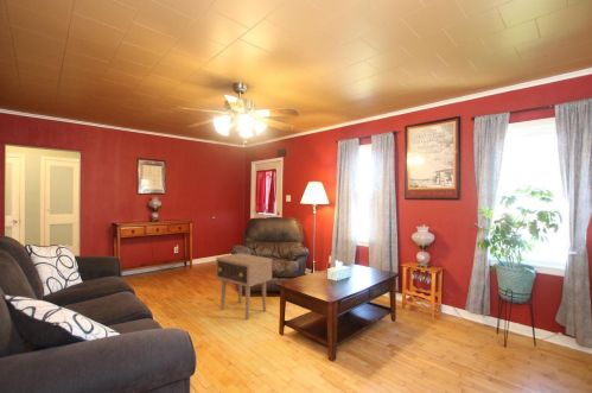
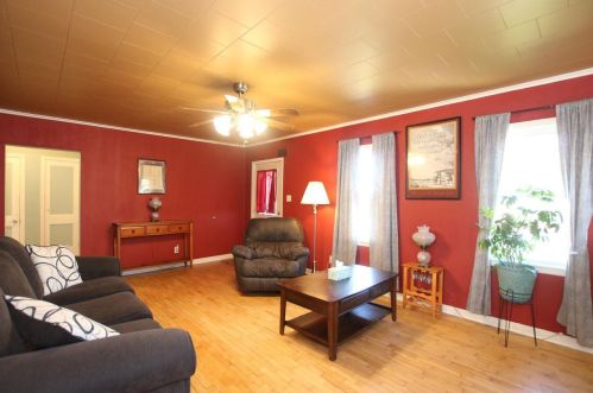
- side table [215,252,273,321]
